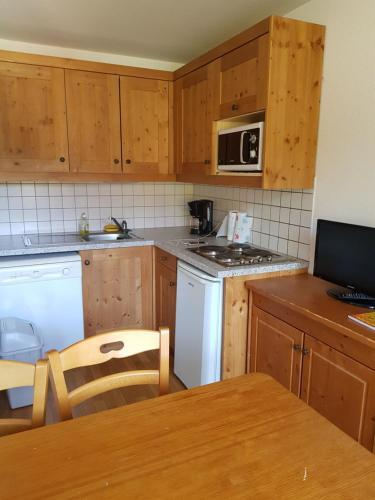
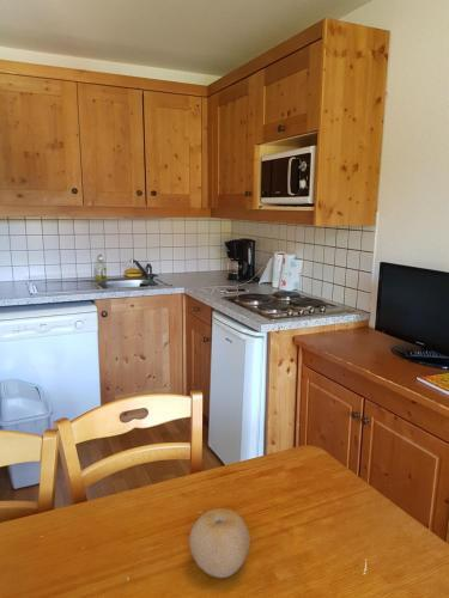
+ fruit [188,507,251,579]
